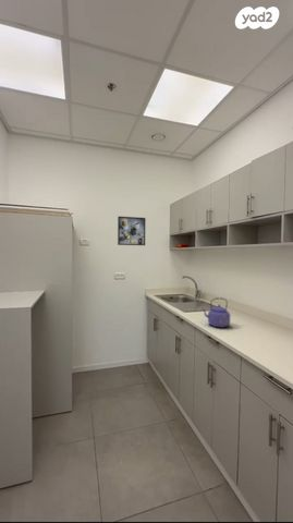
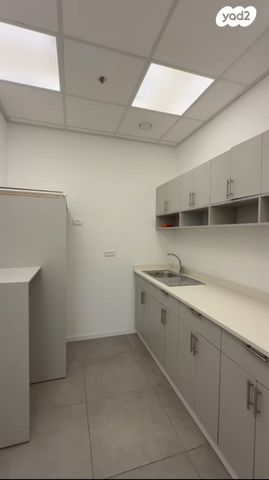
- kettle [200,297,231,328]
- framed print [117,216,147,246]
